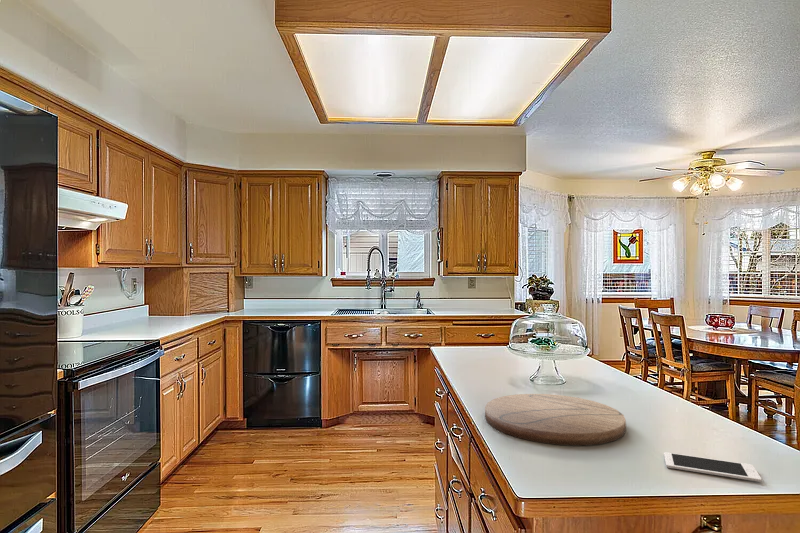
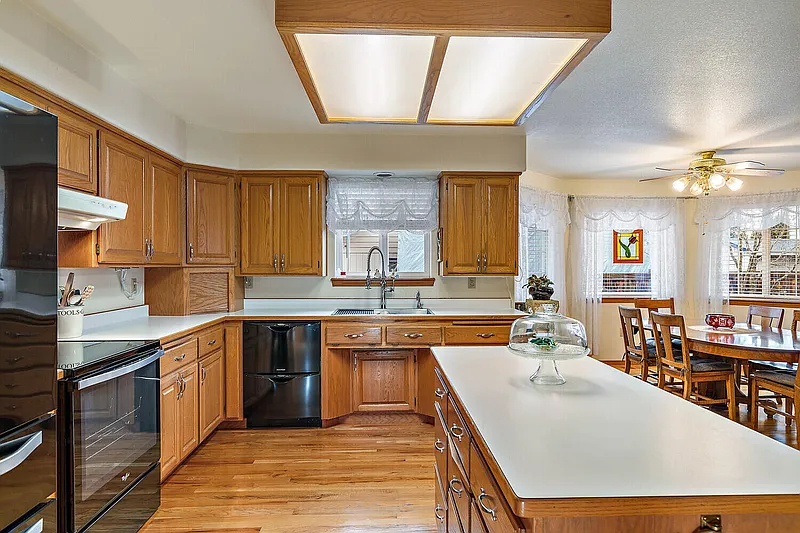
- cutting board [484,393,627,446]
- cell phone [663,451,762,483]
